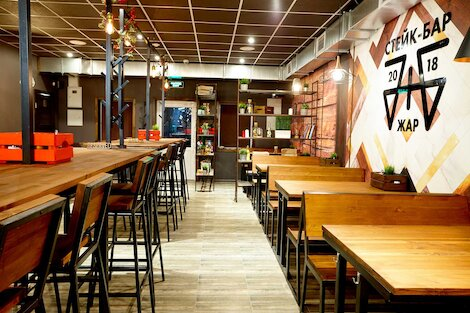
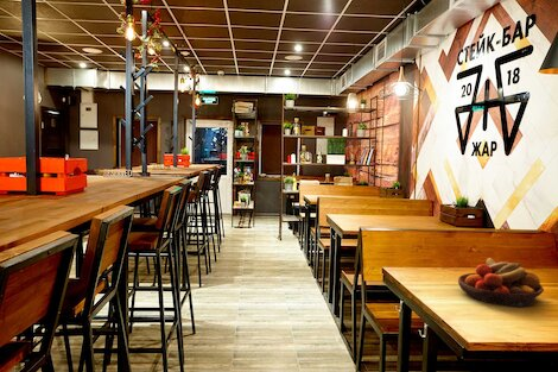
+ fruit bowl [457,257,545,308]
